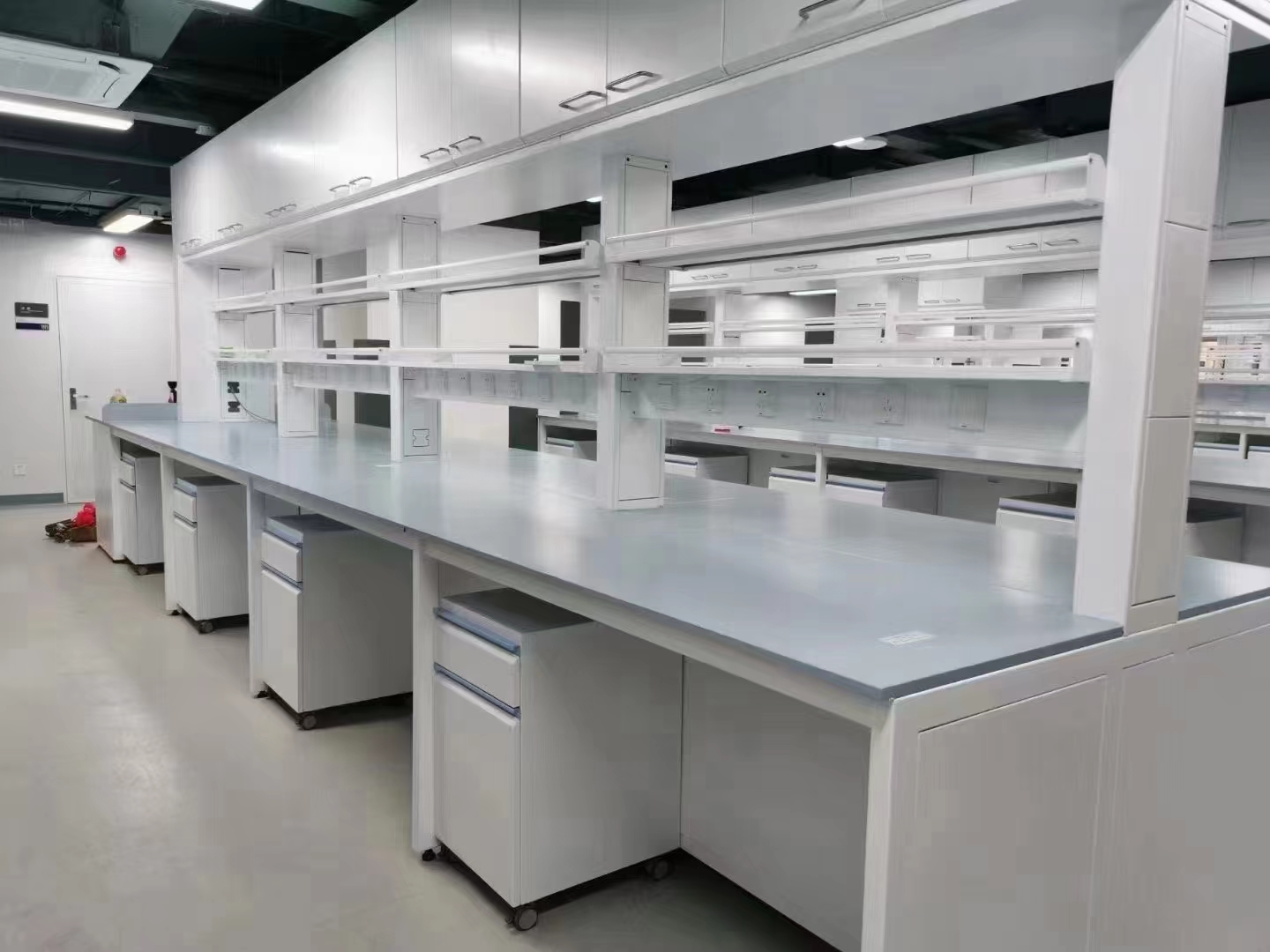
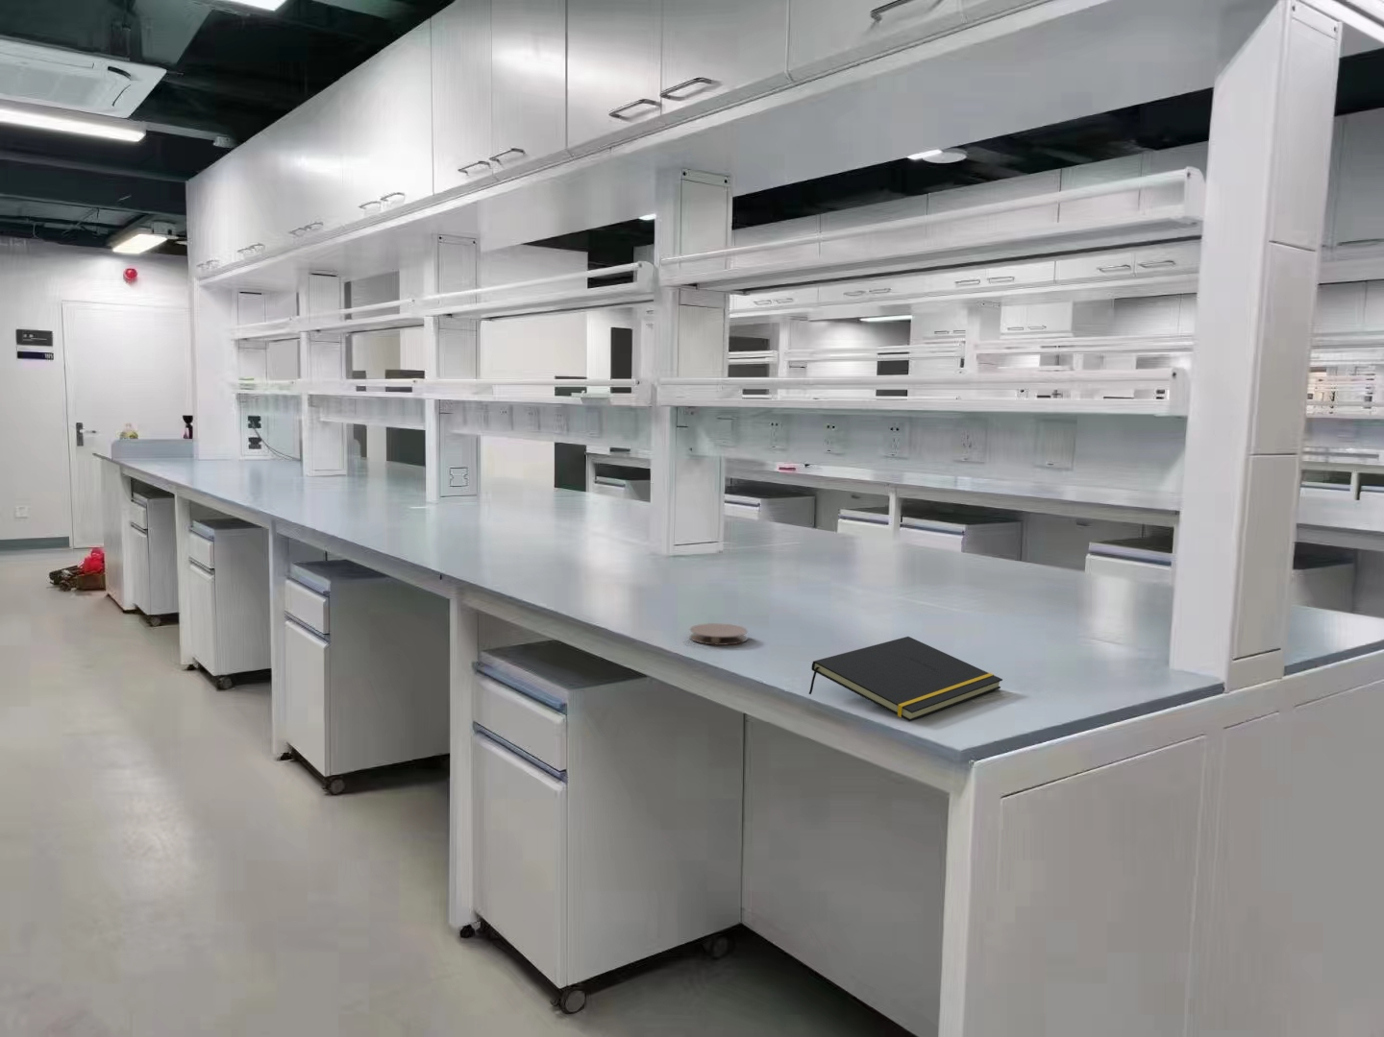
+ coaster [689,622,749,646]
+ notepad [808,636,1004,722]
